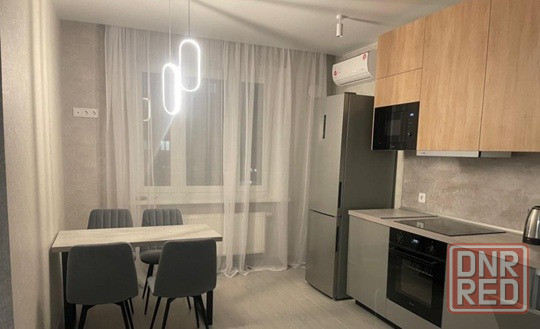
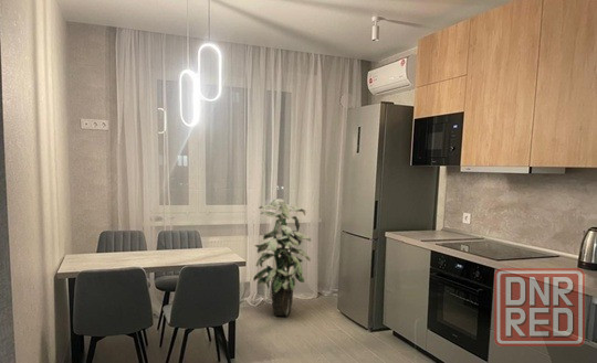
+ indoor plant [252,197,312,317]
